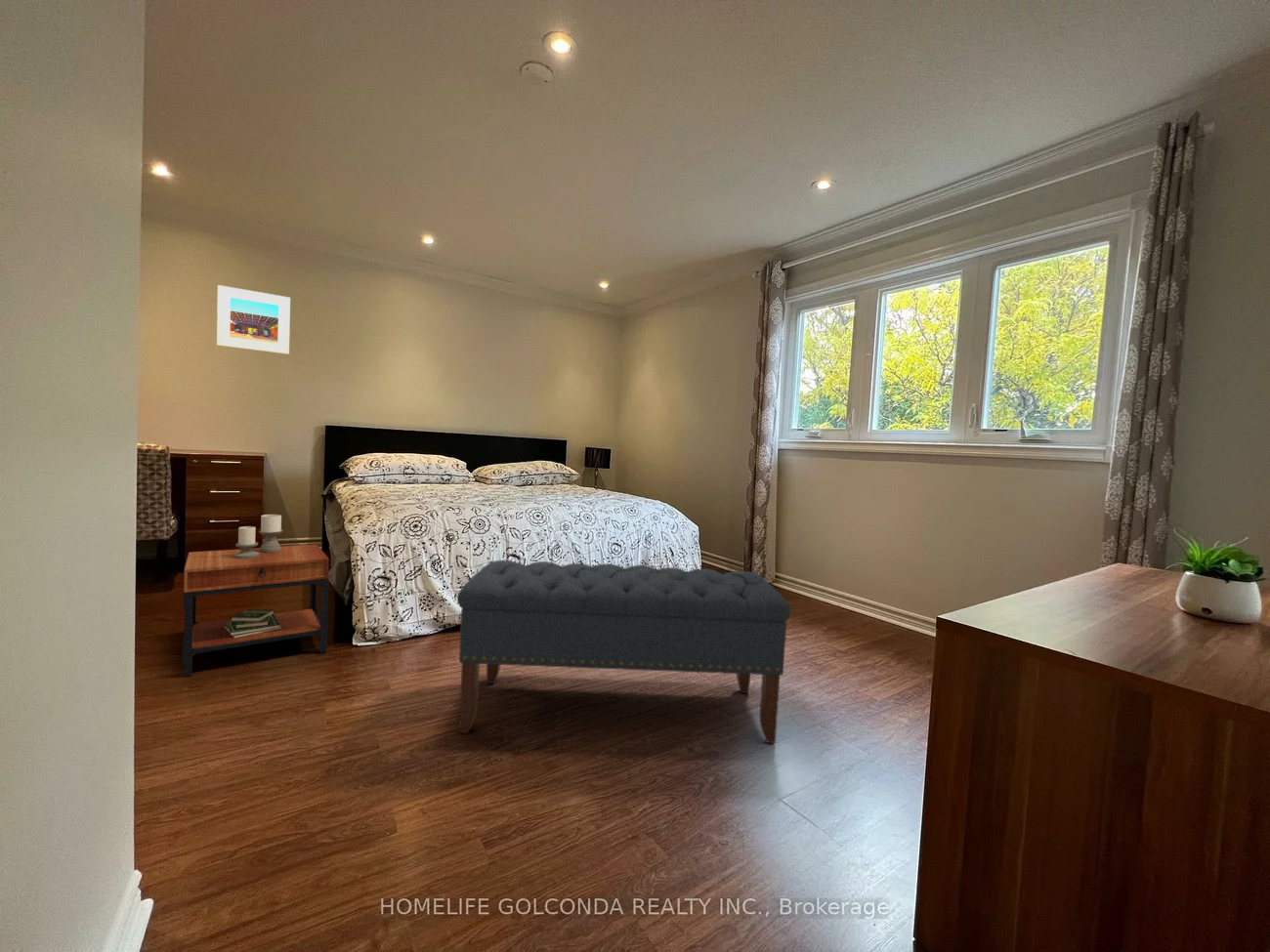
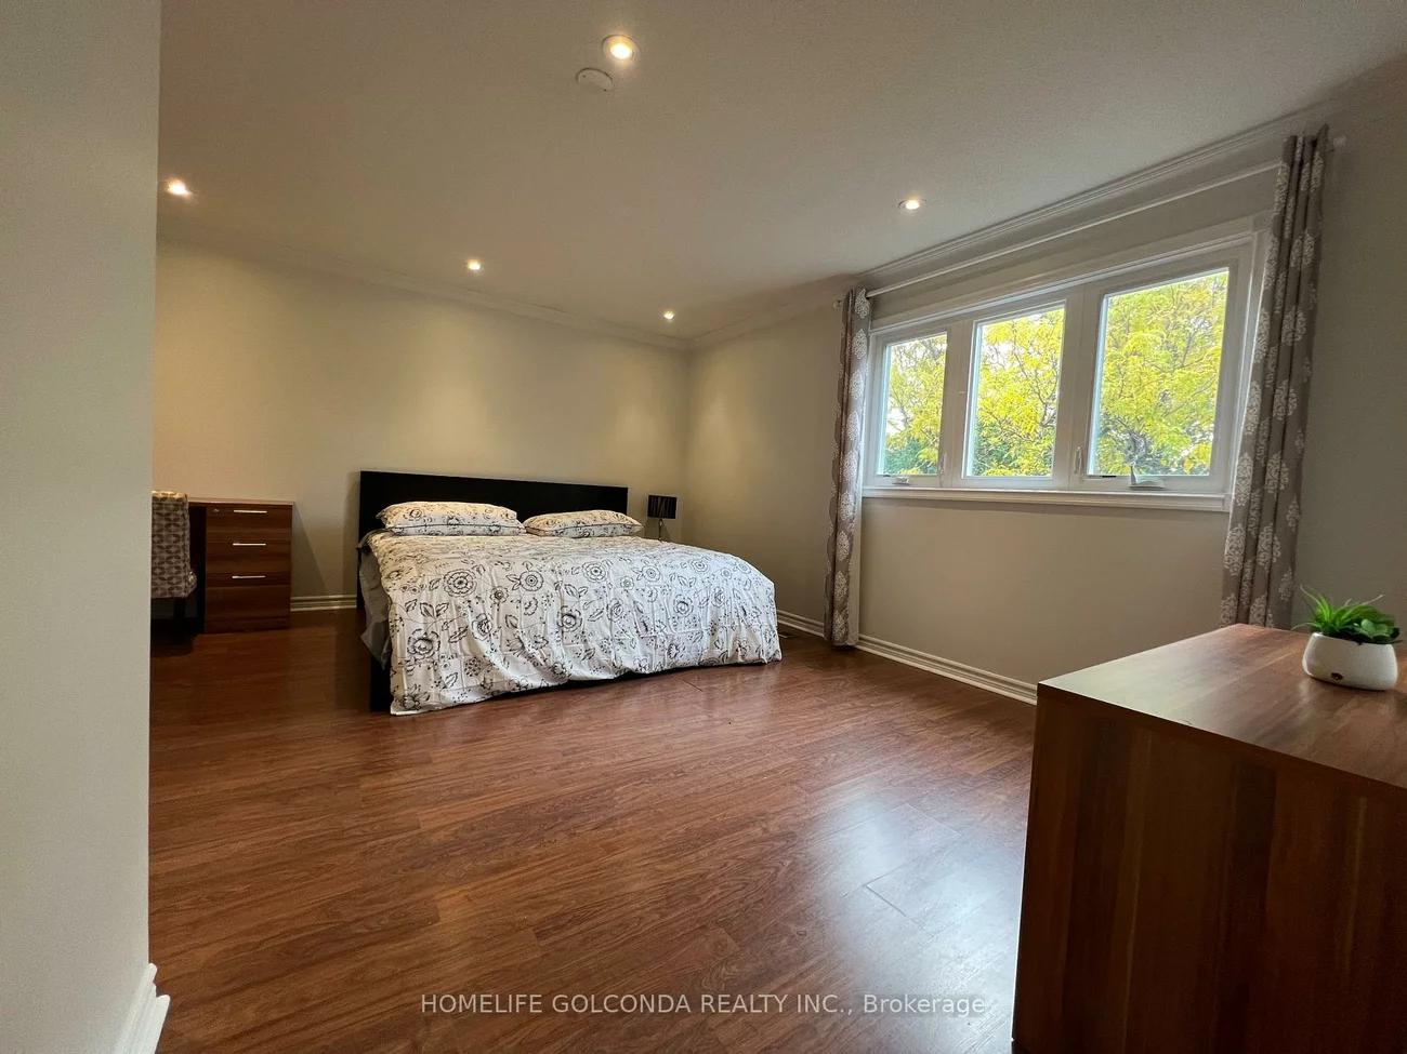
- bench [456,559,792,744]
- side table [182,514,330,678]
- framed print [216,284,291,355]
